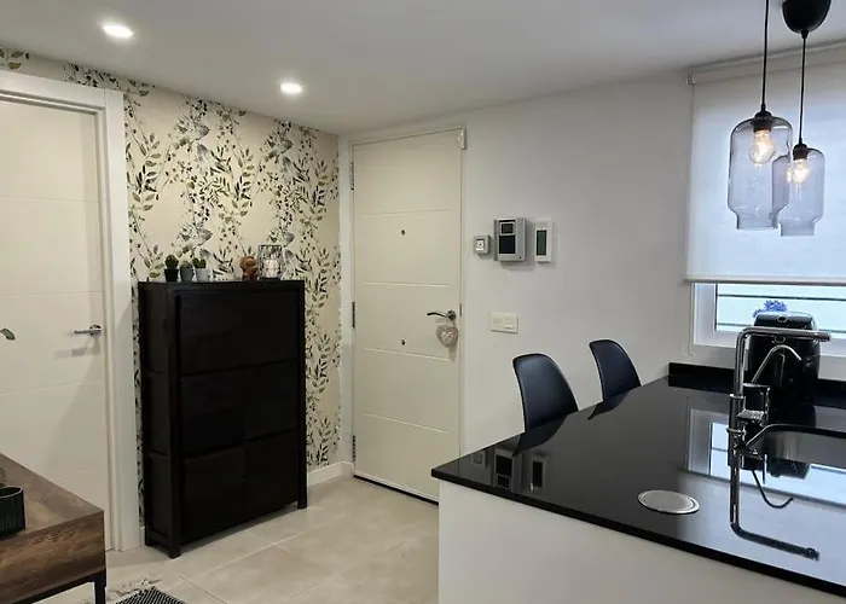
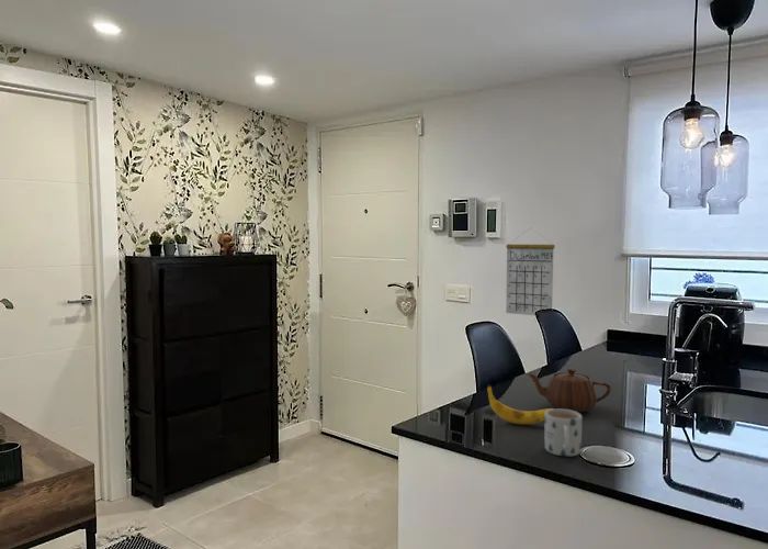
+ teapot [527,368,612,413]
+ calendar [505,227,555,316]
+ banana [486,383,556,425]
+ mug [543,408,583,458]
